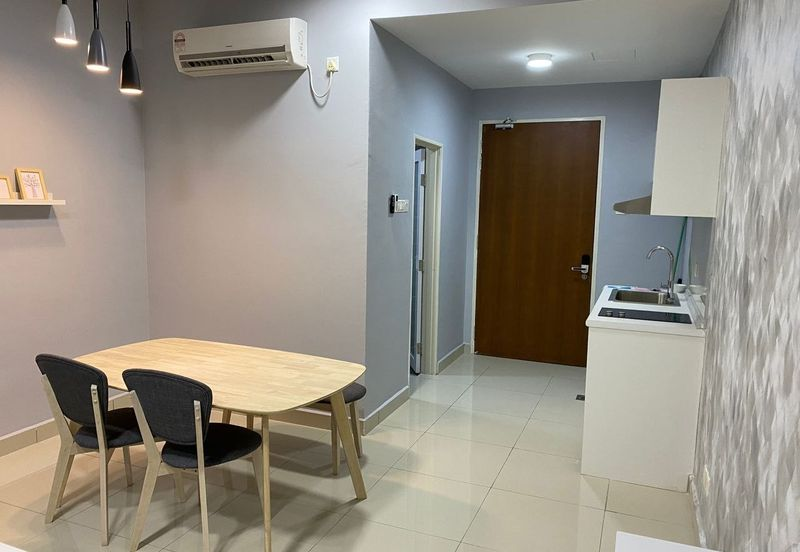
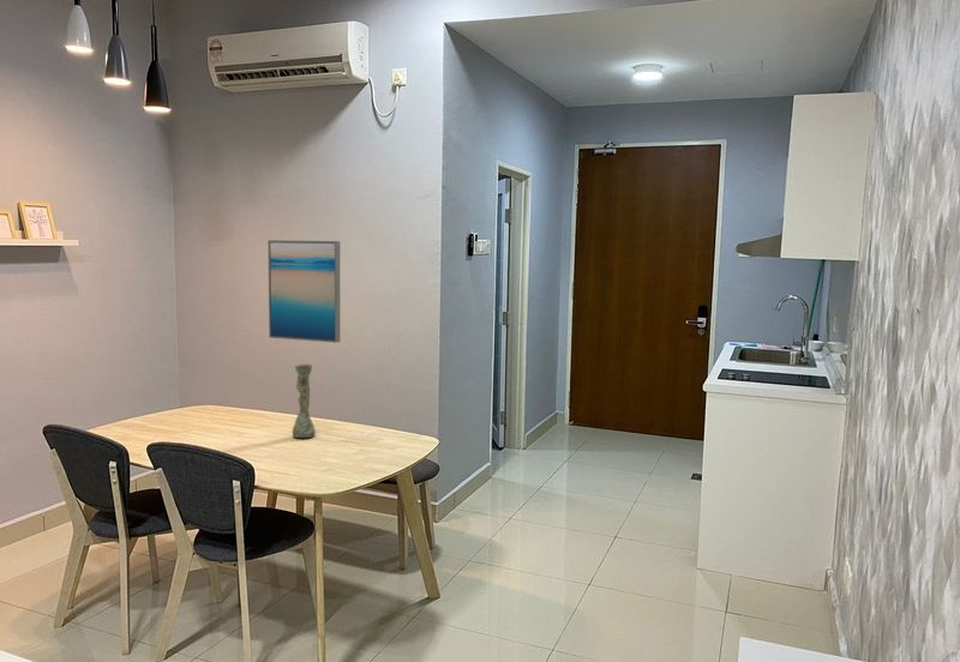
+ wall art [266,239,341,344]
+ vase [292,363,317,439]
